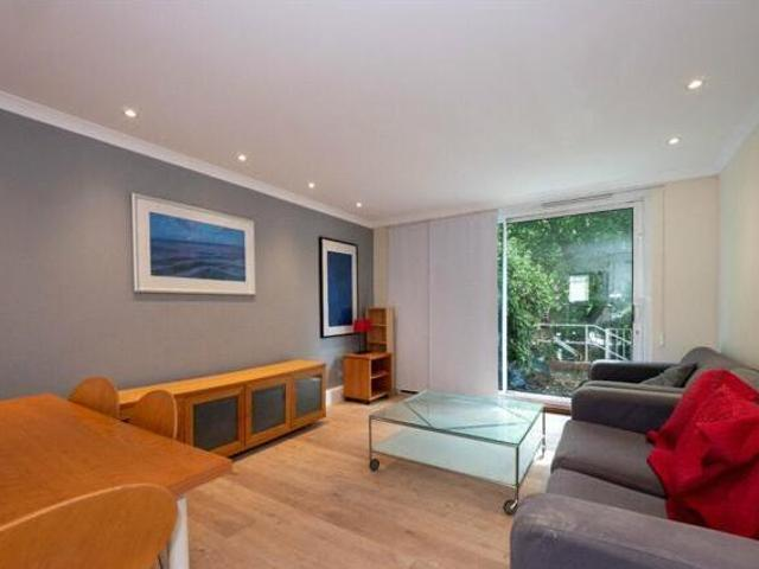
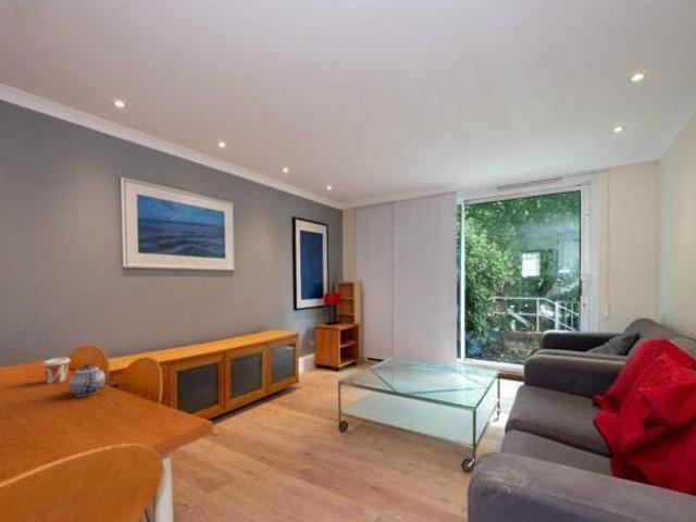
+ teapot [67,363,107,397]
+ cup [41,357,72,385]
